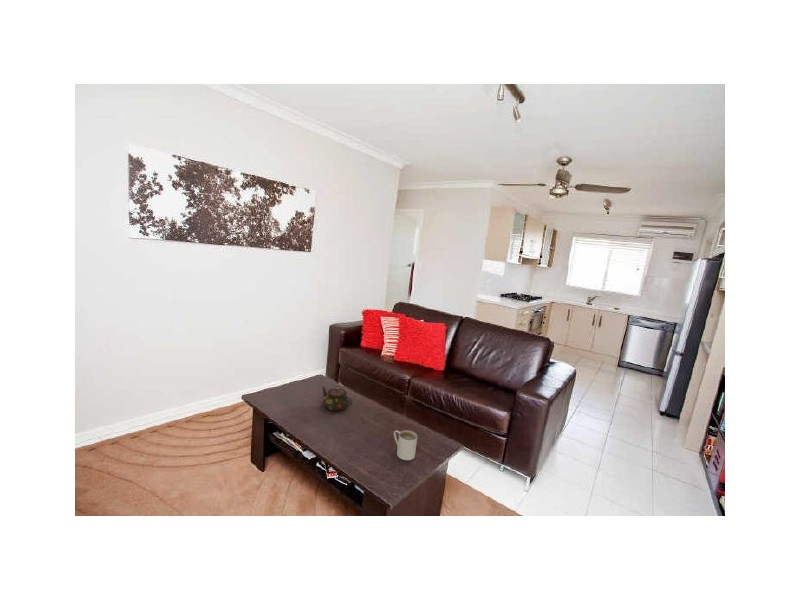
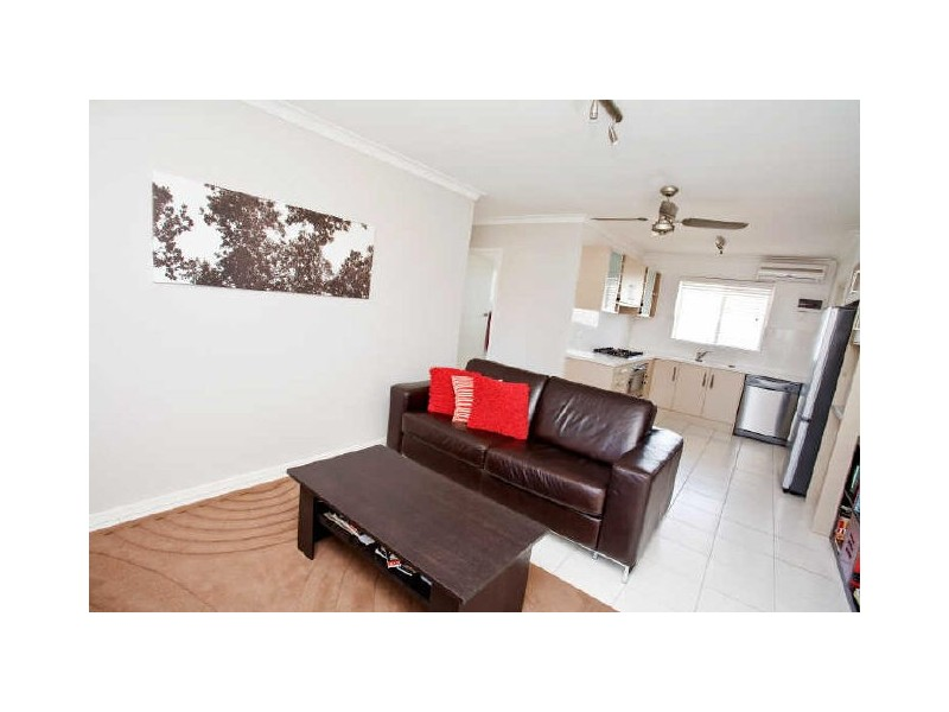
- mug [393,429,418,461]
- teapot [322,386,354,412]
